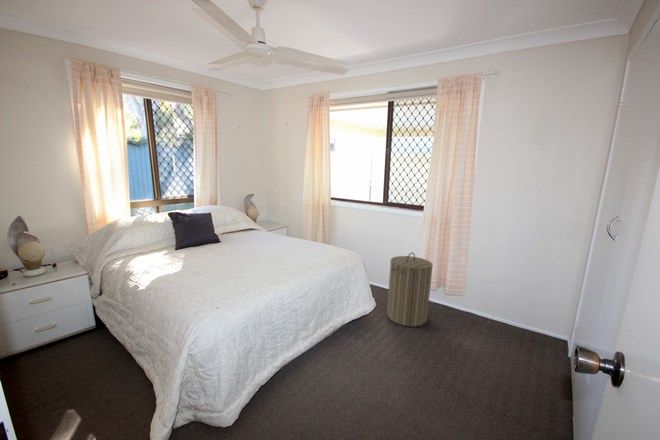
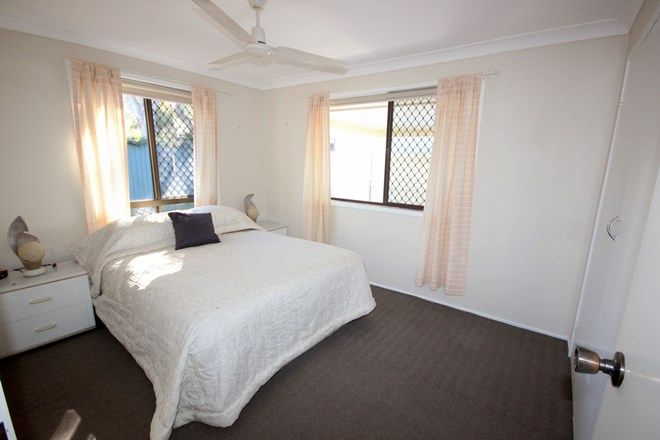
- laundry hamper [386,252,434,328]
